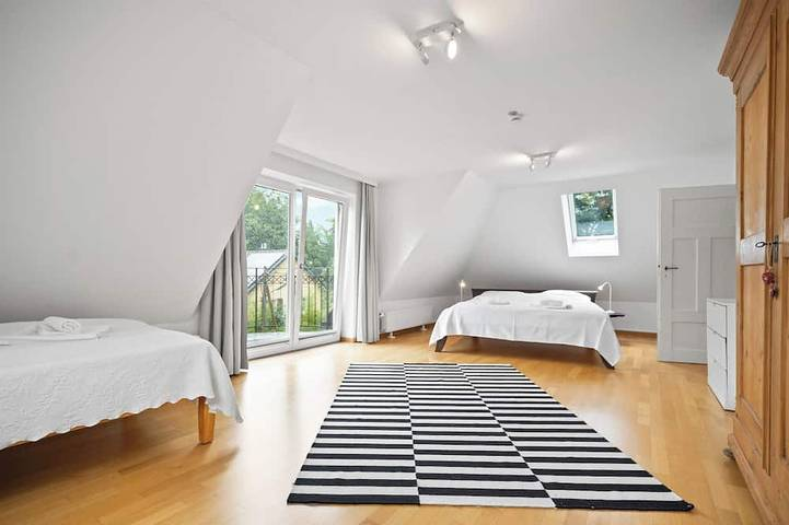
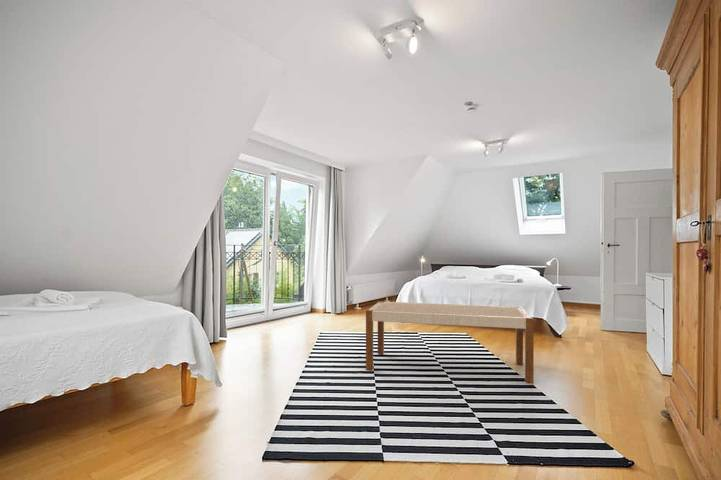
+ bench [365,300,535,384]
